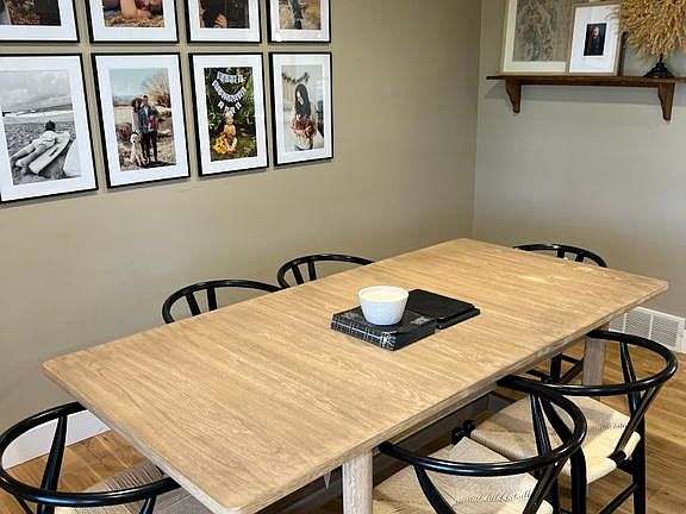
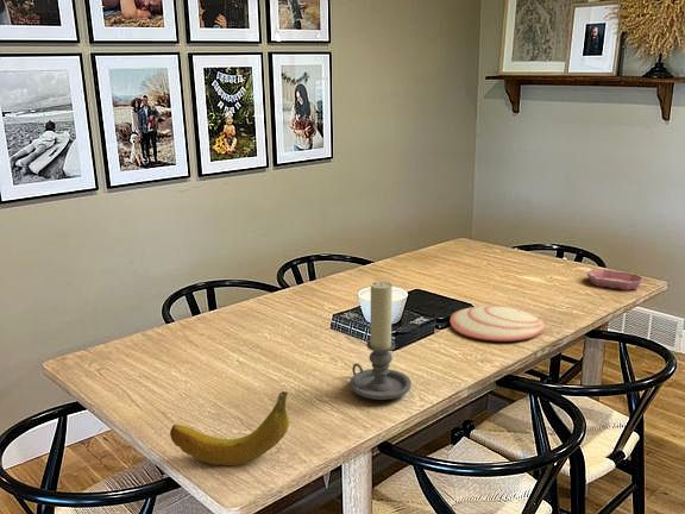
+ bowl [586,268,645,292]
+ fruit [169,390,290,466]
+ plate [450,305,546,343]
+ candle holder [348,281,413,401]
